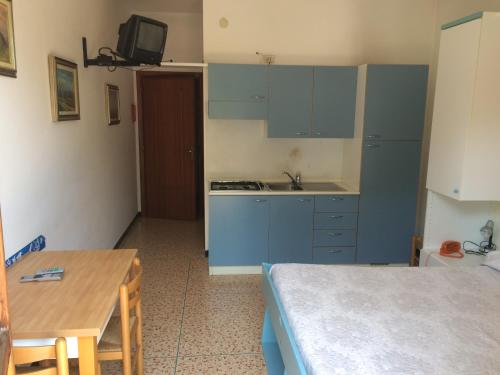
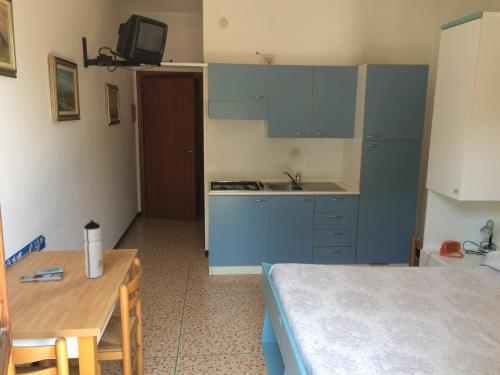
+ water bottle [83,219,104,279]
